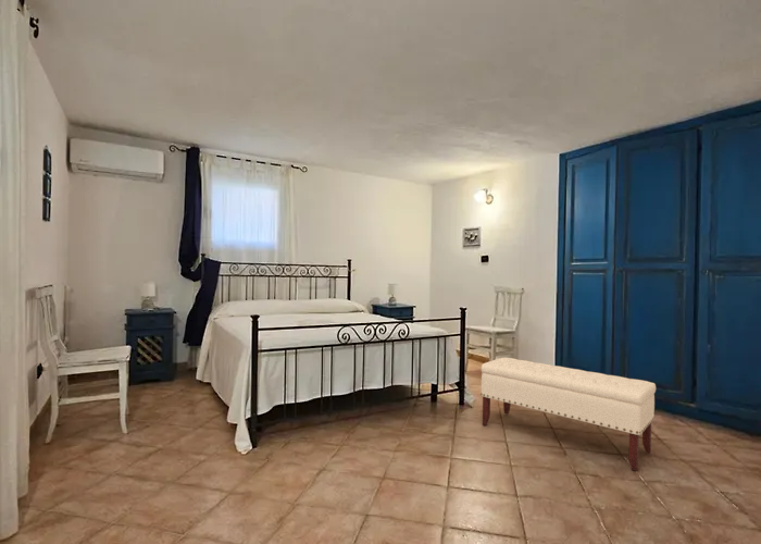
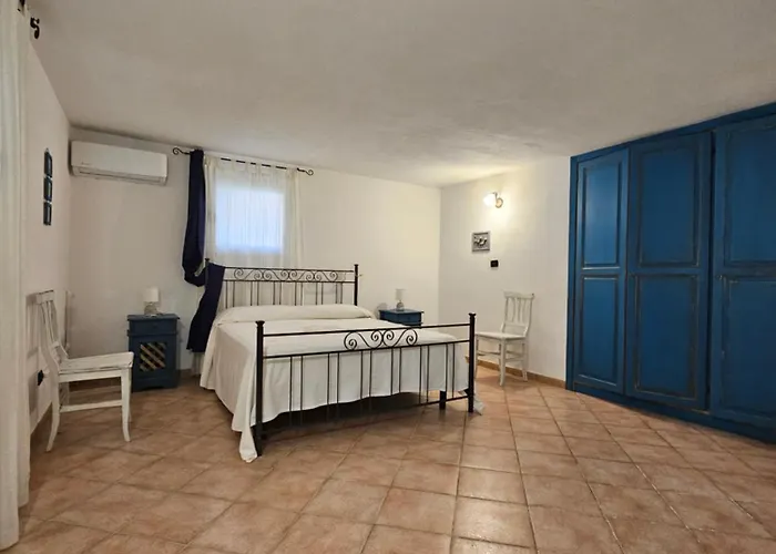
- bench [479,356,657,472]
